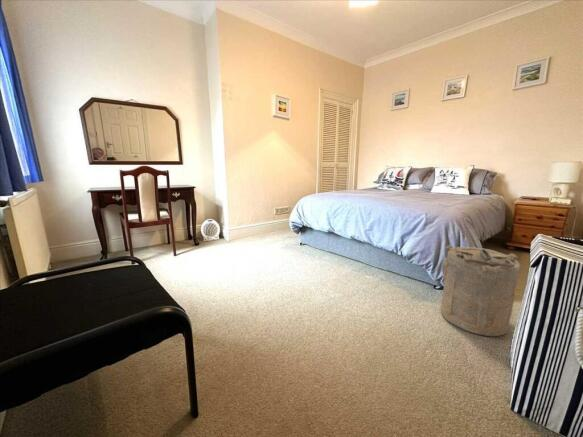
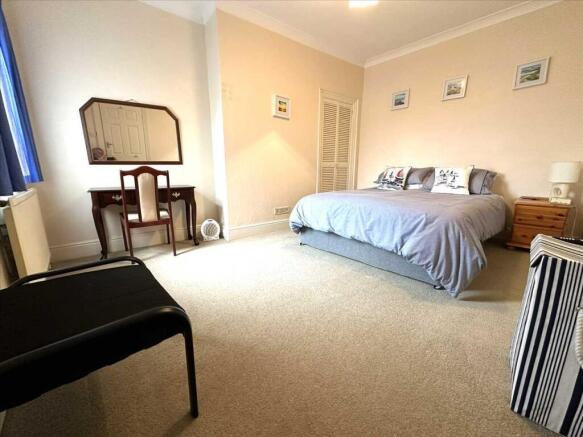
- laundry hamper [440,244,522,337]
